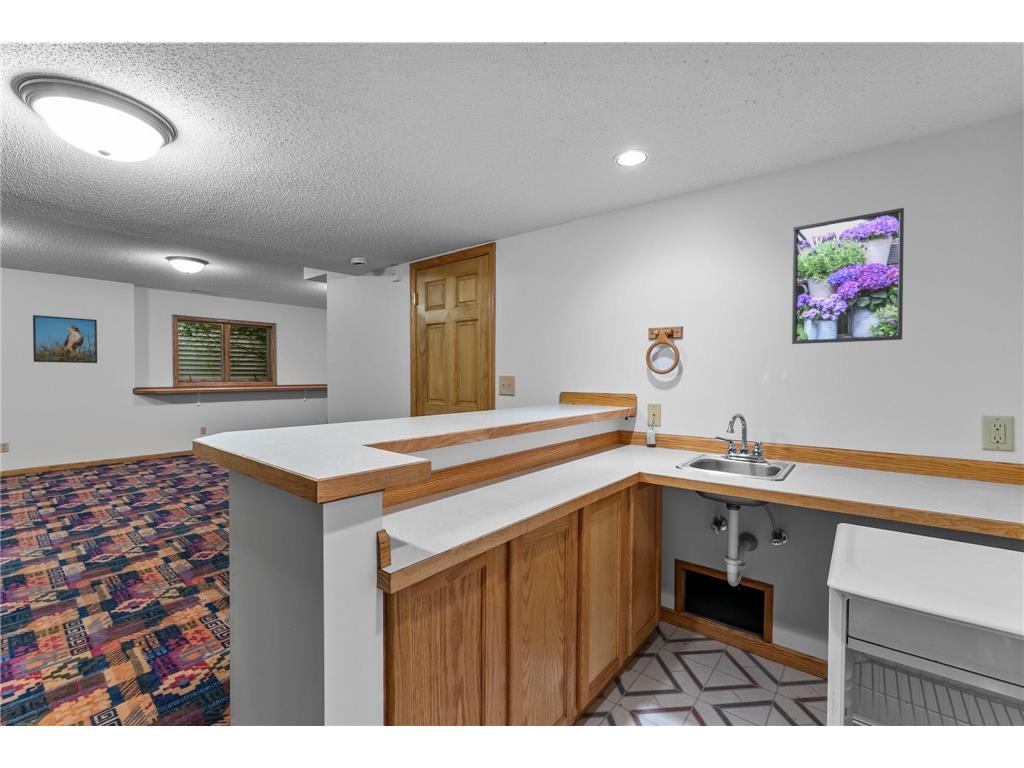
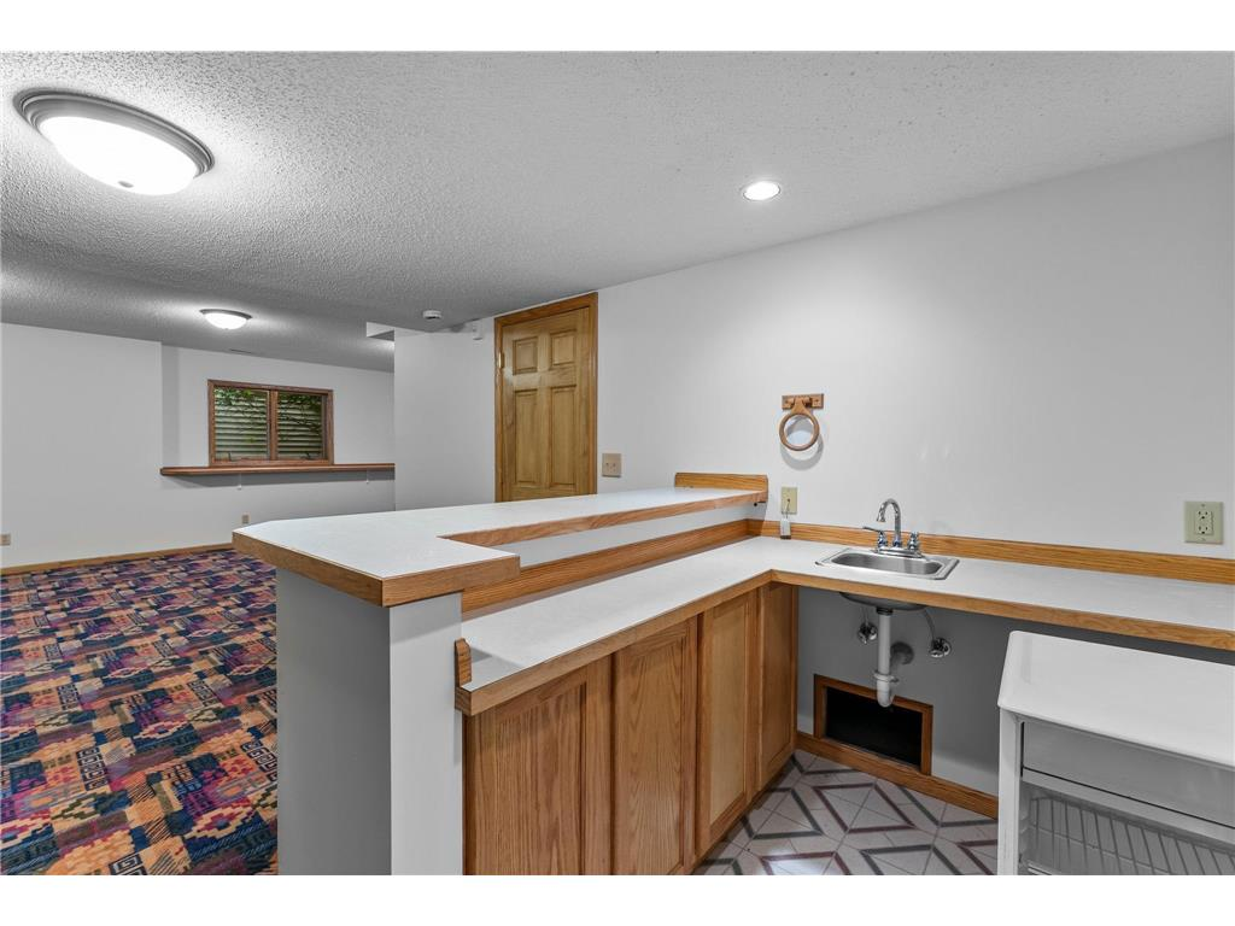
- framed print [791,207,905,345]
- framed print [32,314,98,364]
